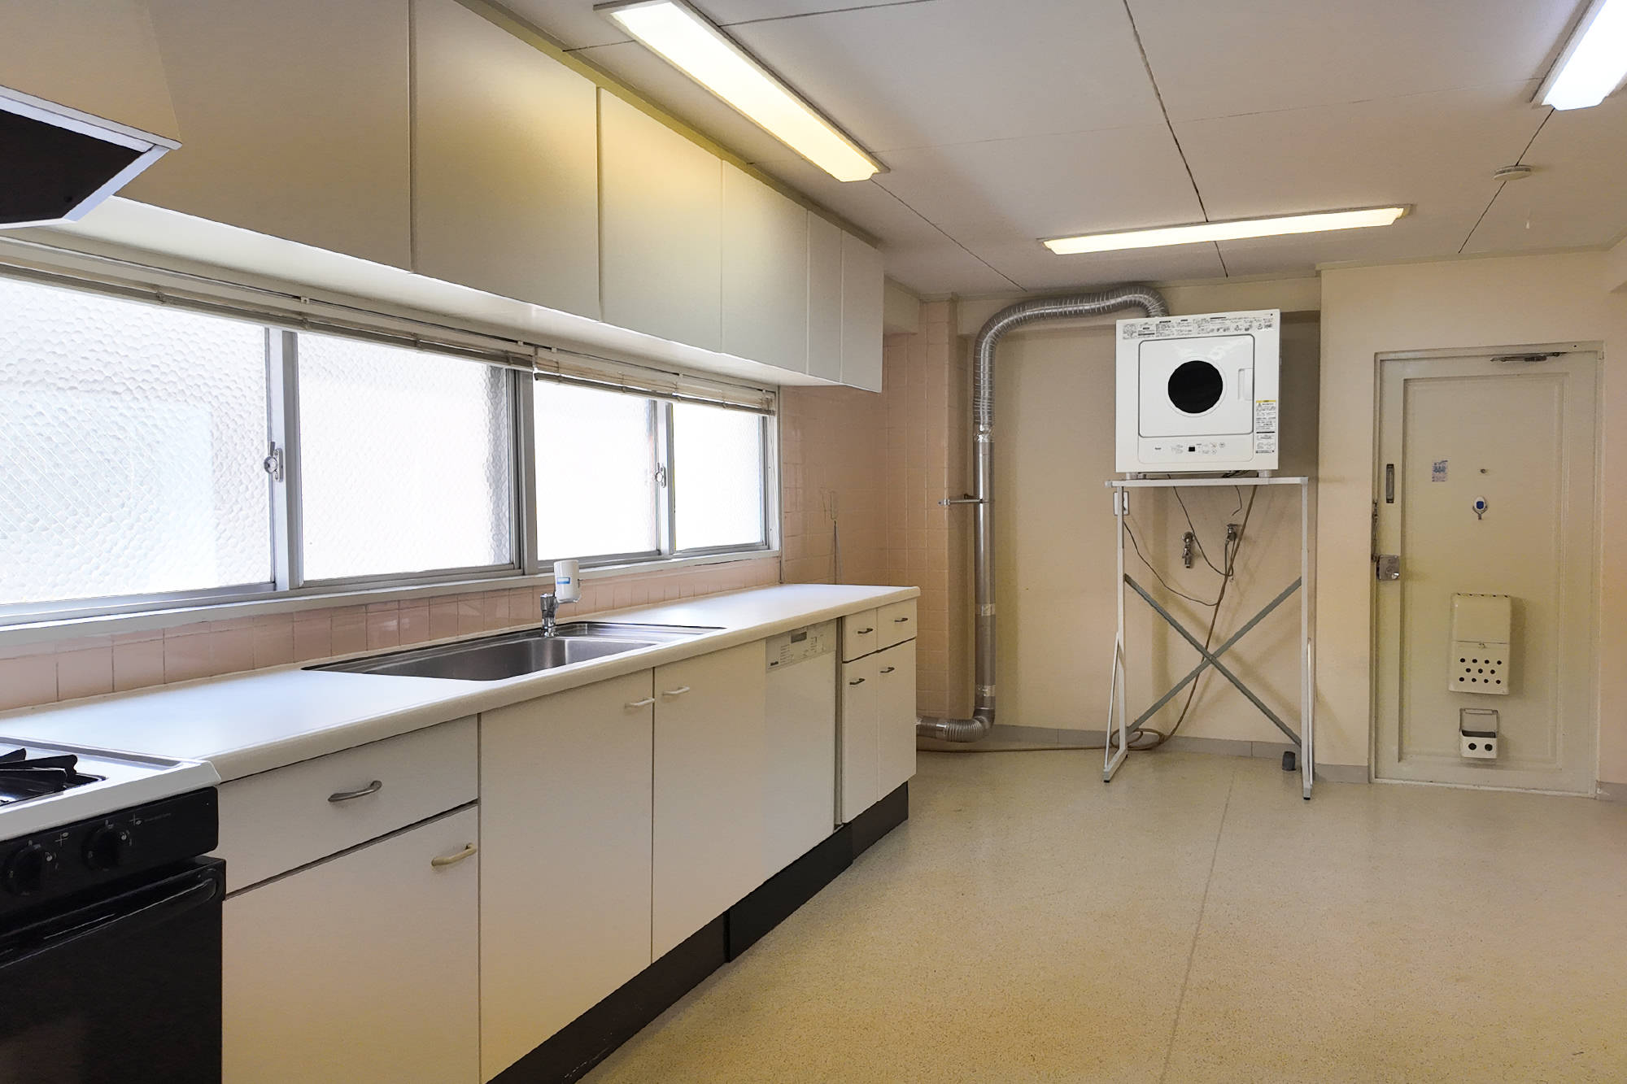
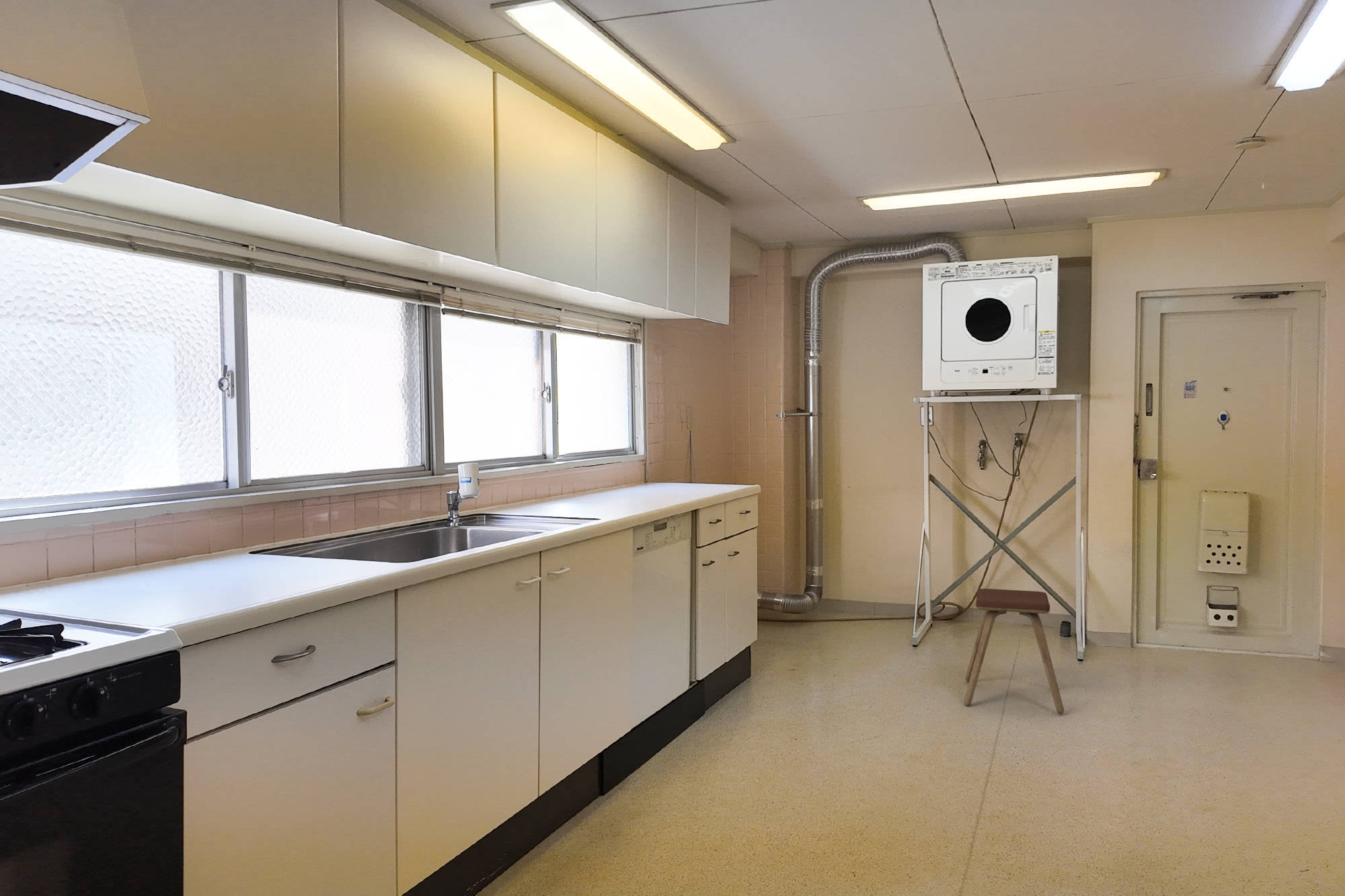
+ music stool [964,588,1065,715]
